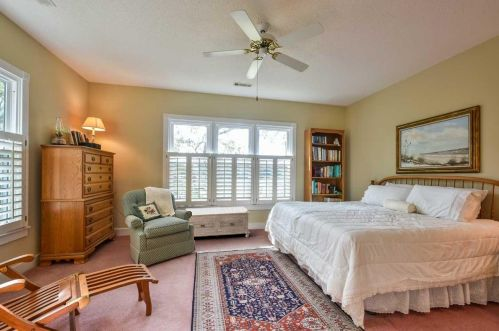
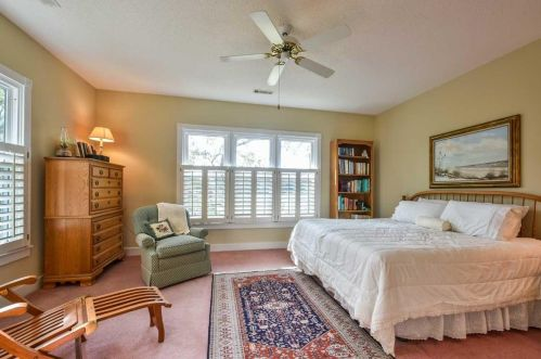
- bench [184,206,251,238]
